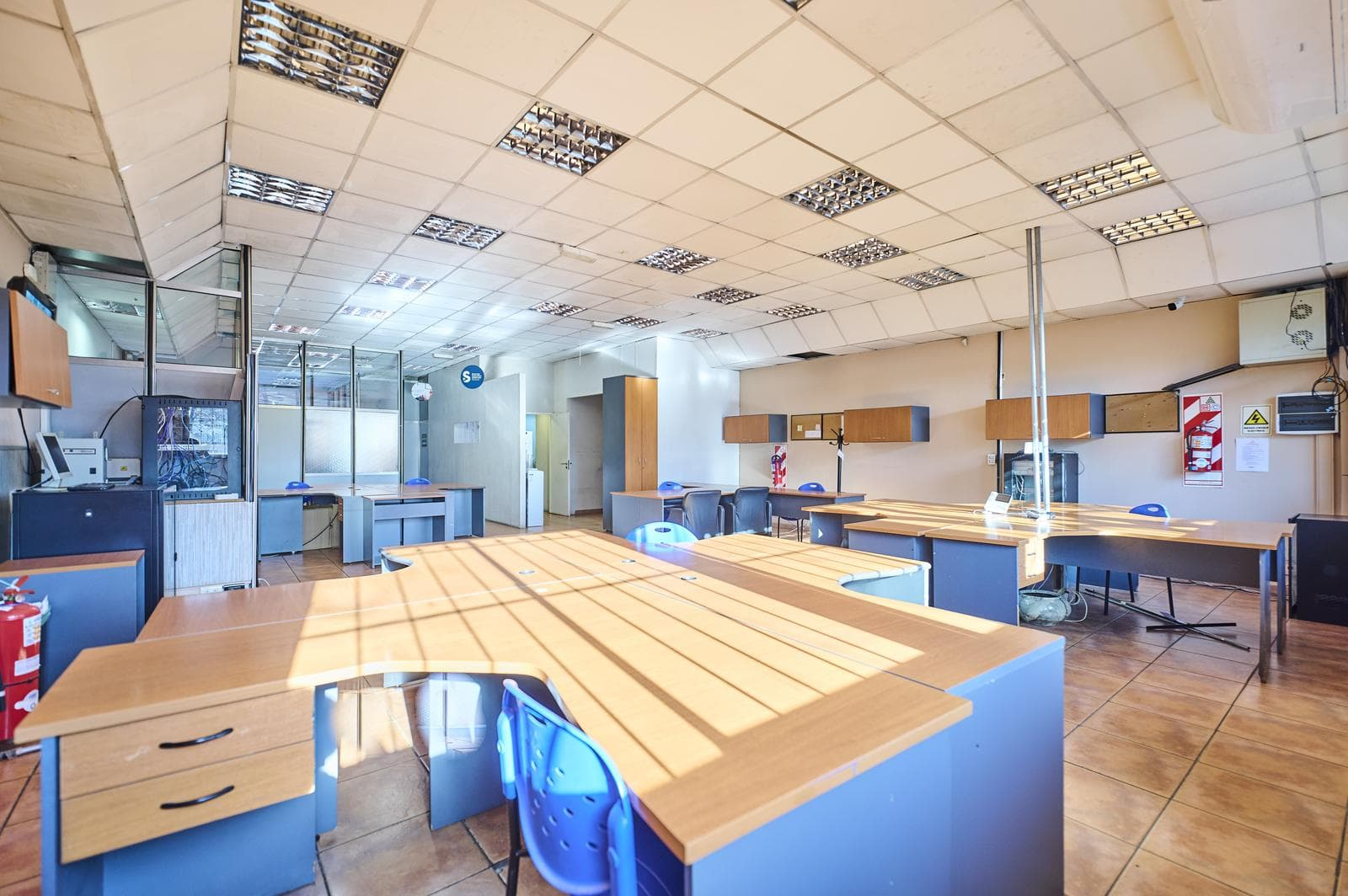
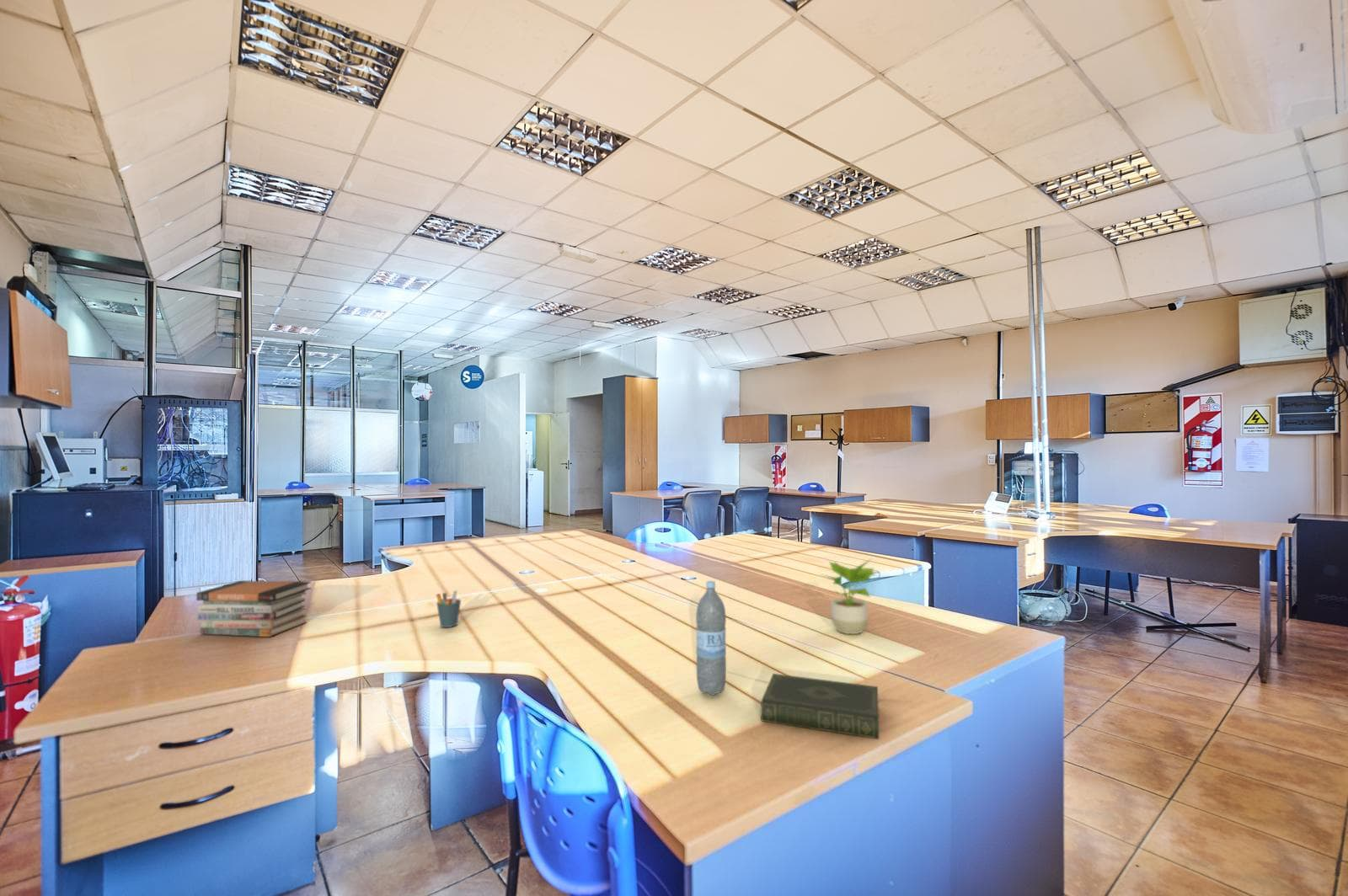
+ pen holder [436,589,462,628]
+ water bottle [695,580,727,696]
+ book stack [195,580,313,637]
+ book [760,673,880,740]
+ potted plant [820,558,880,635]
